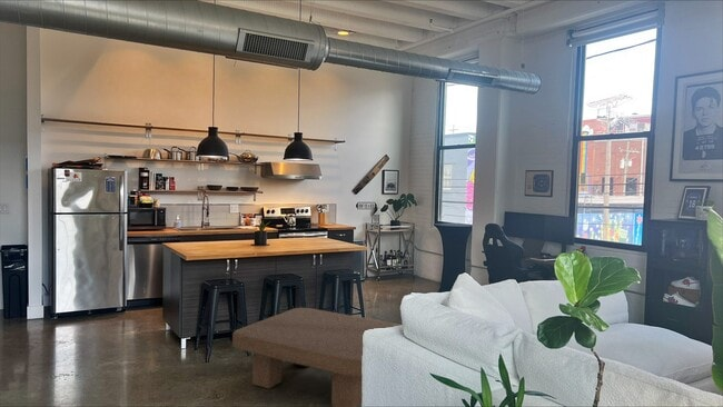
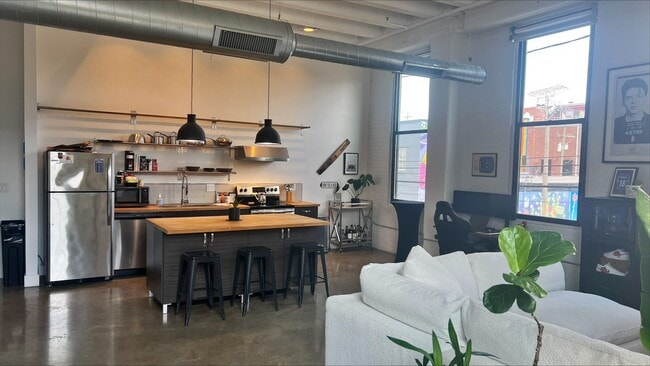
- coffee table [231,307,400,407]
